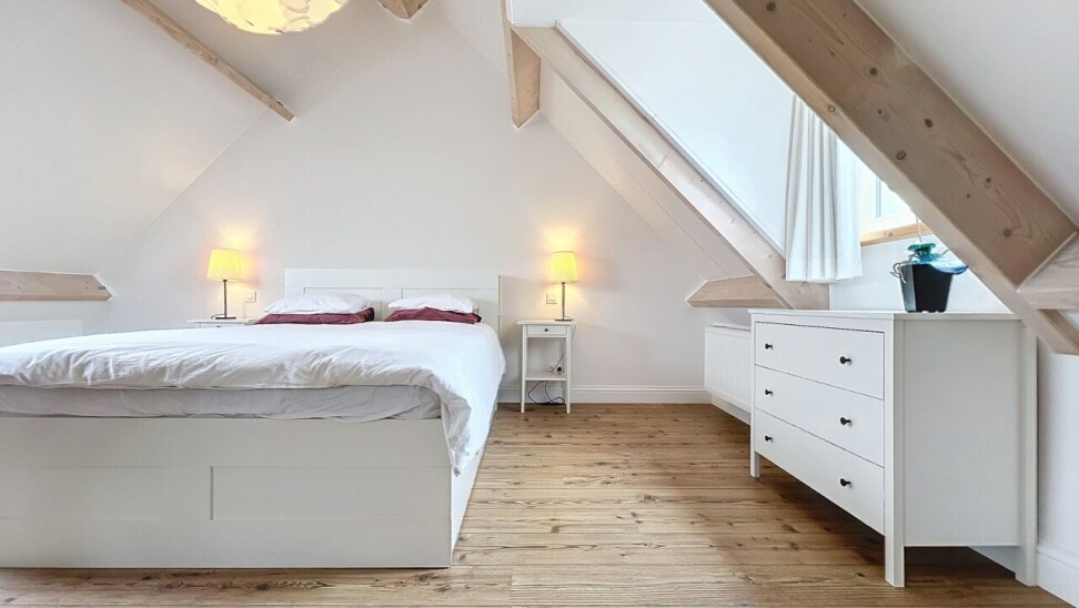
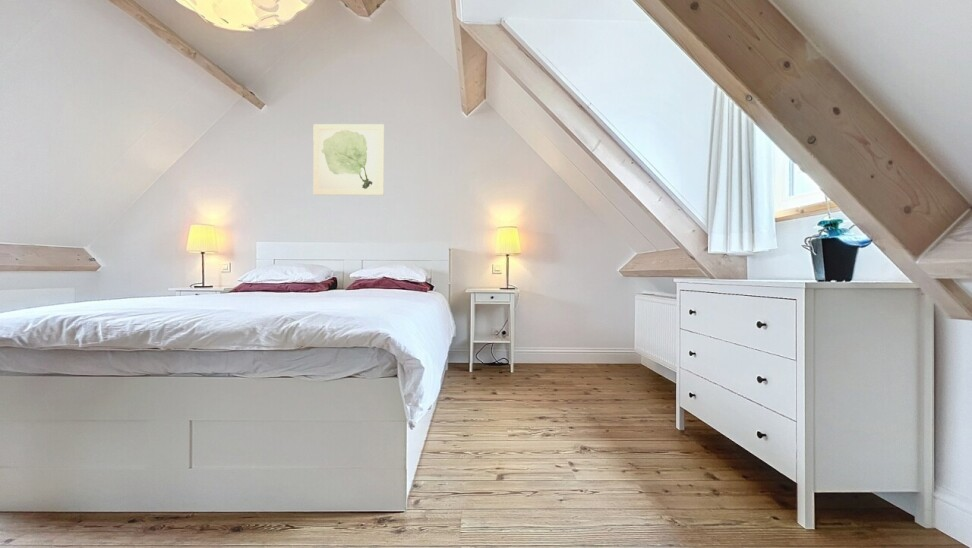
+ wall art [312,123,385,196]
